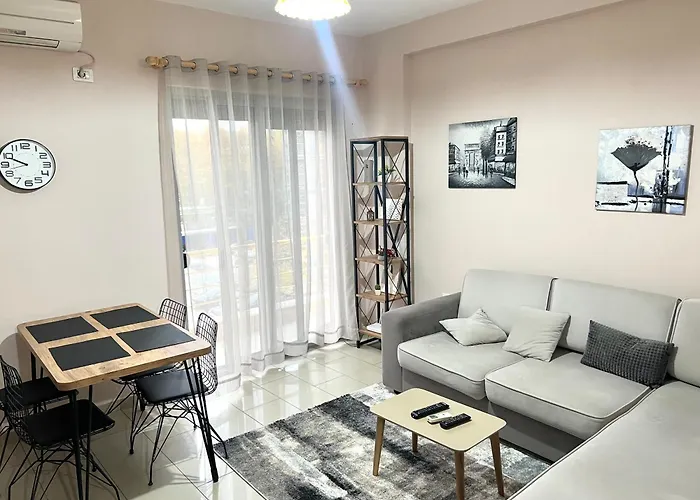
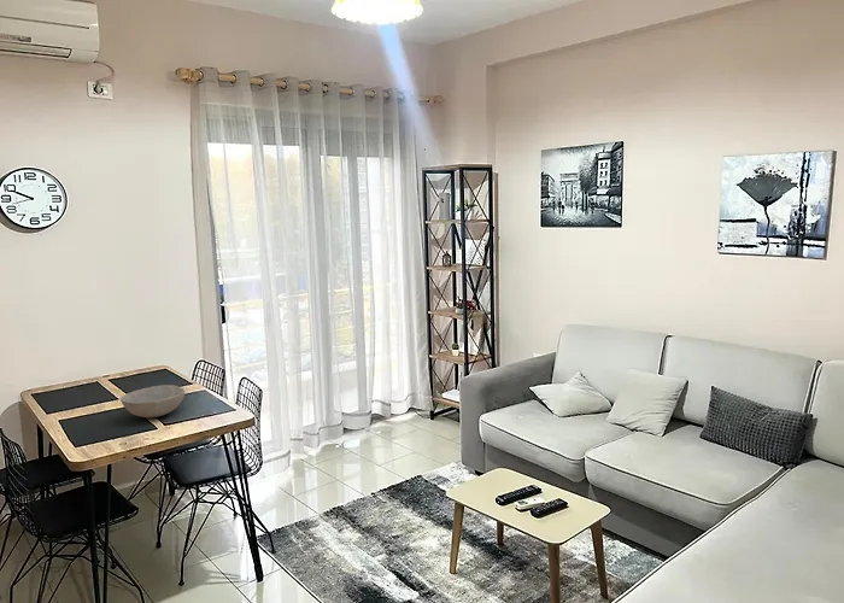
+ bowl [119,384,186,418]
